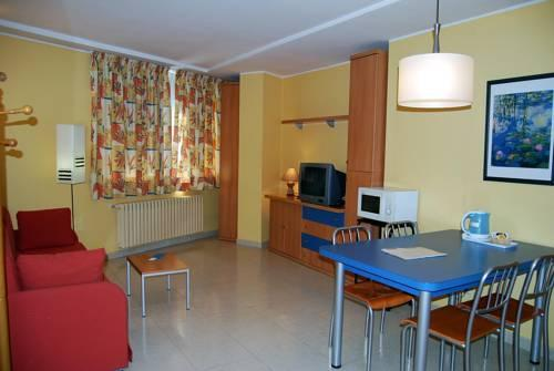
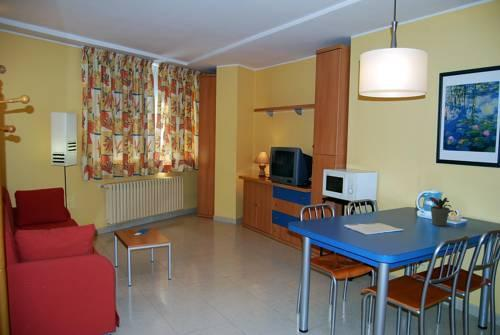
+ potted plant [428,195,452,227]
